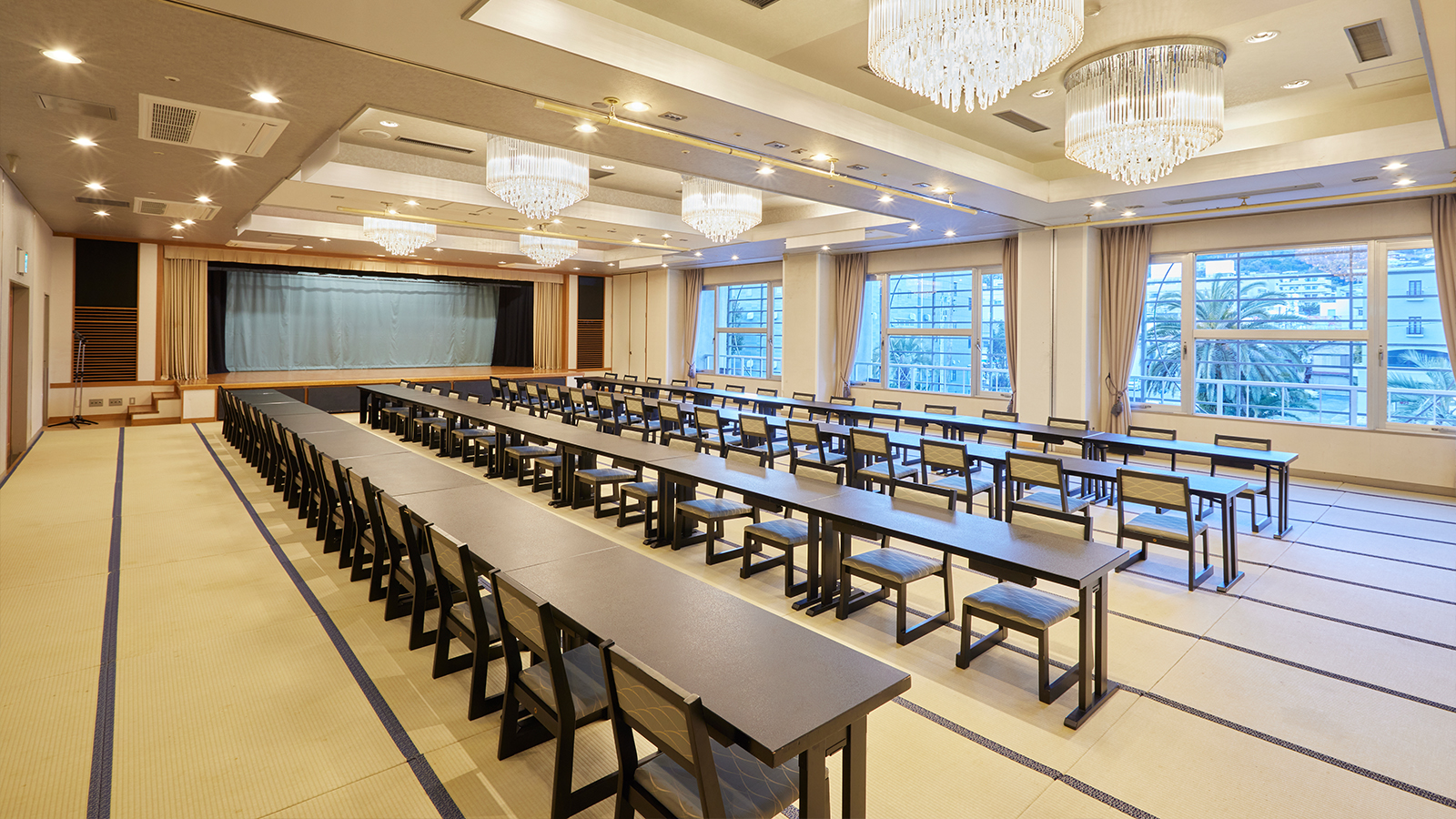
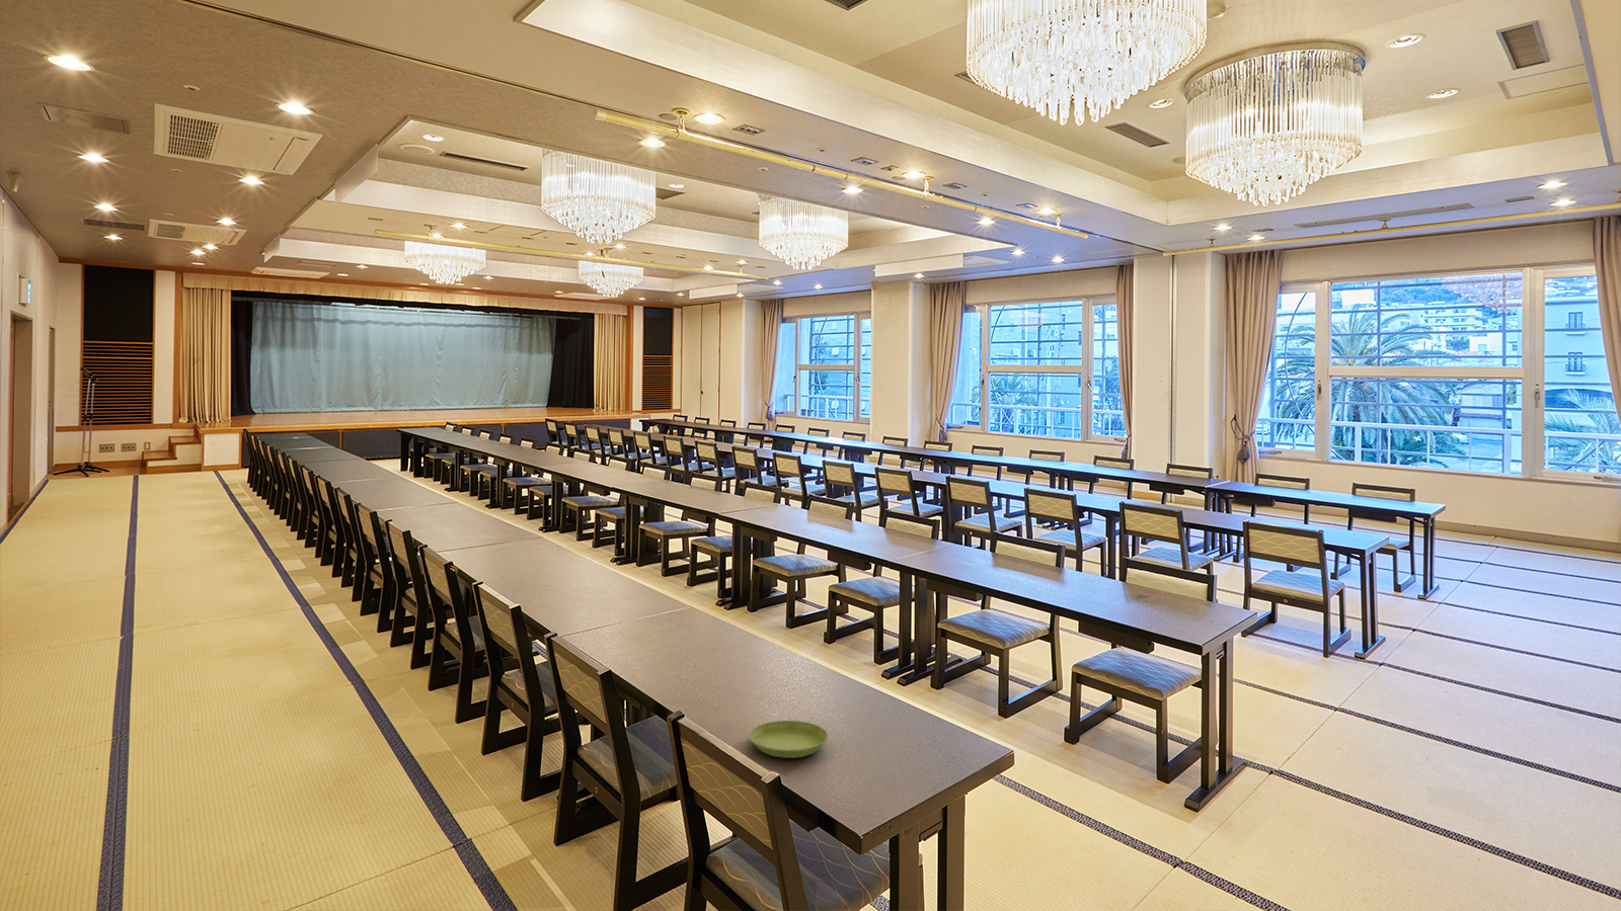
+ saucer [748,720,828,759]
